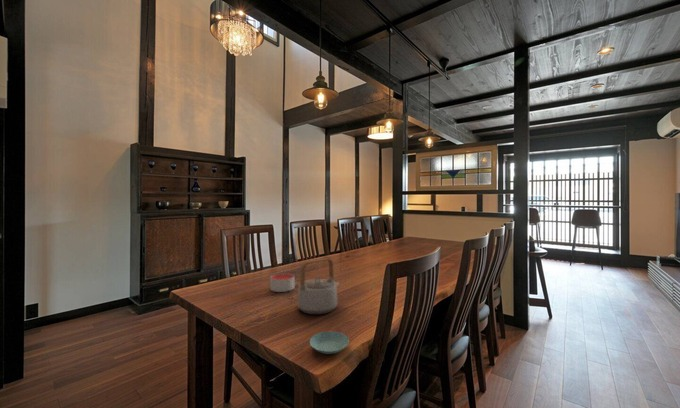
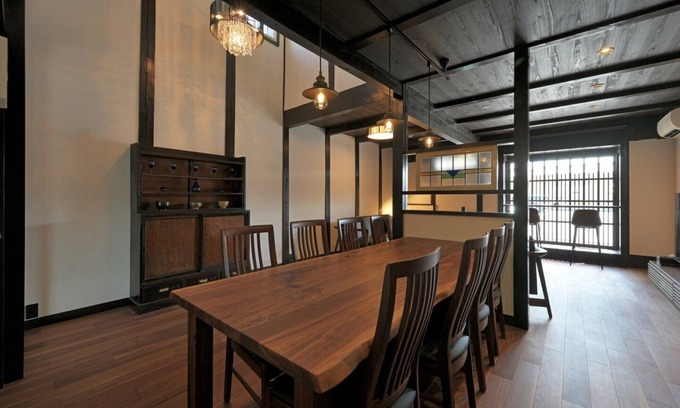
- teapot [296,257,340,315]
- candle [269,272,296,293]
- saucer [309,330,350,355]
